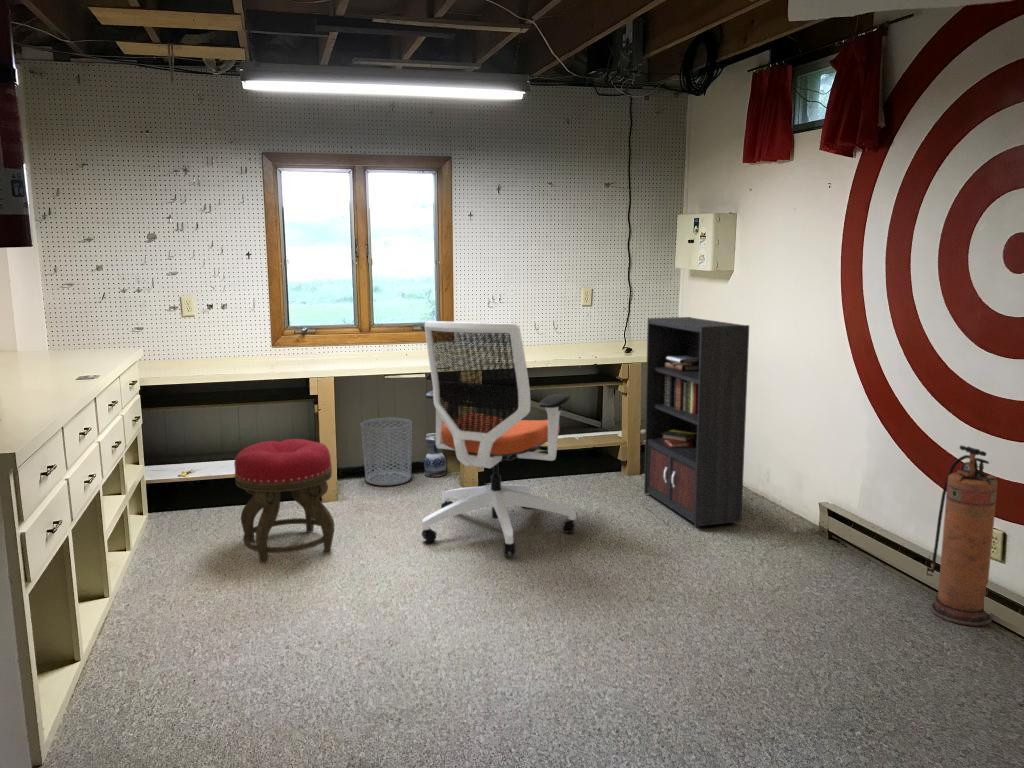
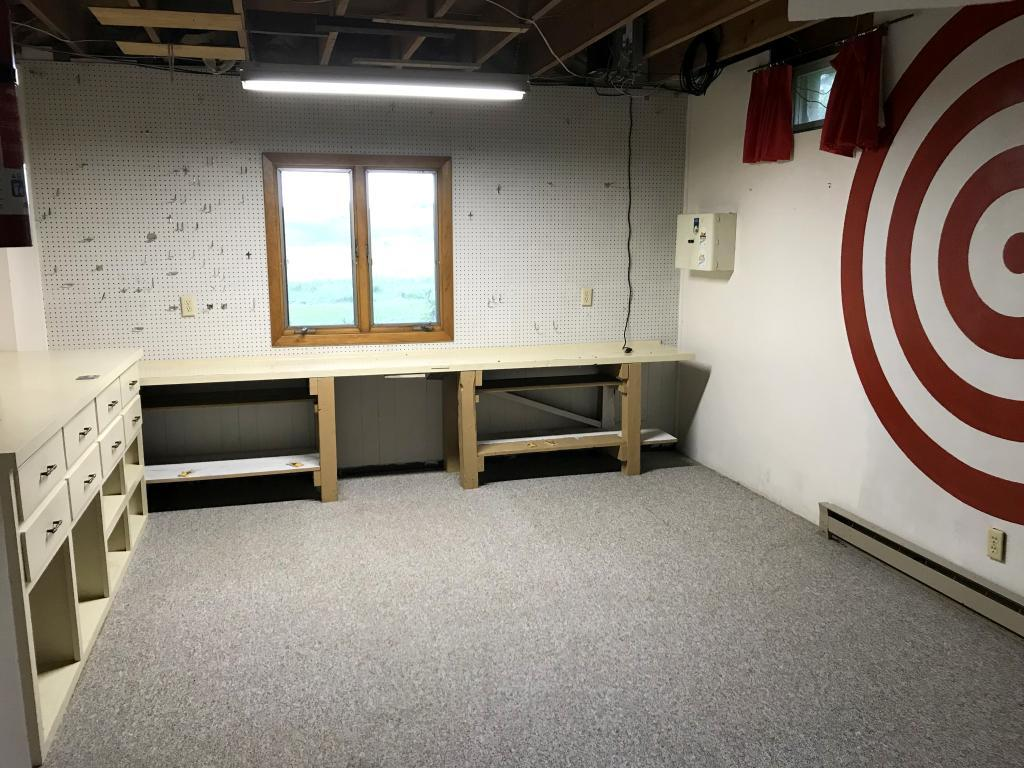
- ceramic jug [423,432,447,478]
- fire extinguisher [926,445,998,627]
- waste bin [360,417,413,486]
- office chair [421,320,577,557]
- bookcase [643,316,798,533]
- stool [233,438,335,564]
